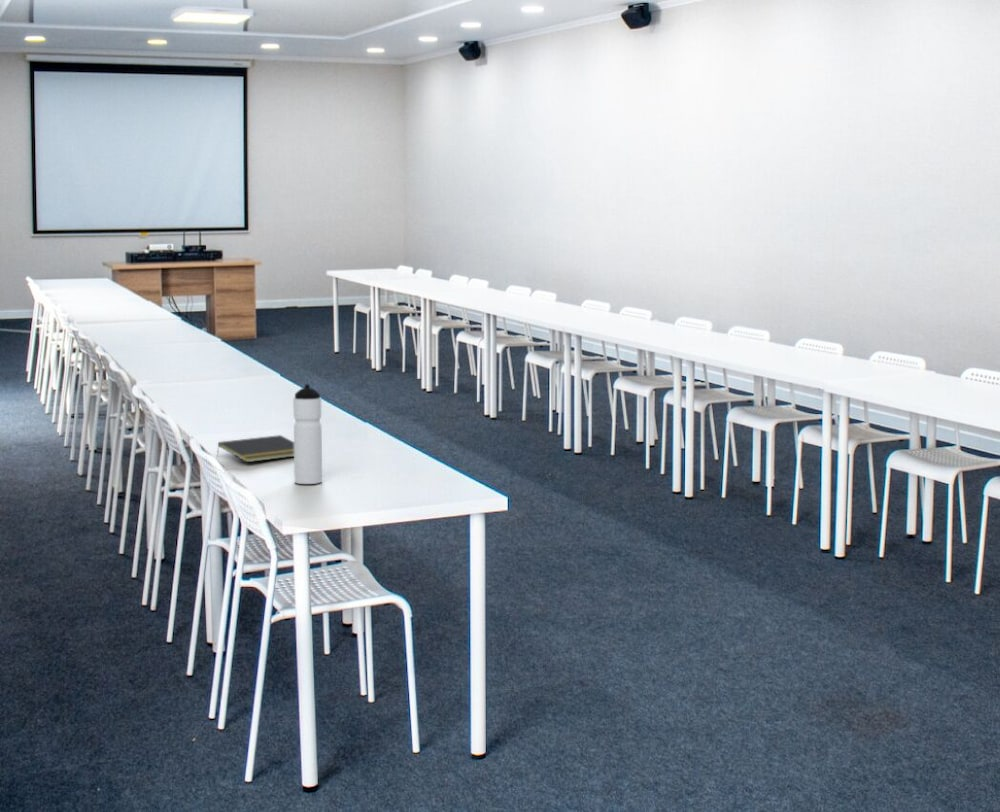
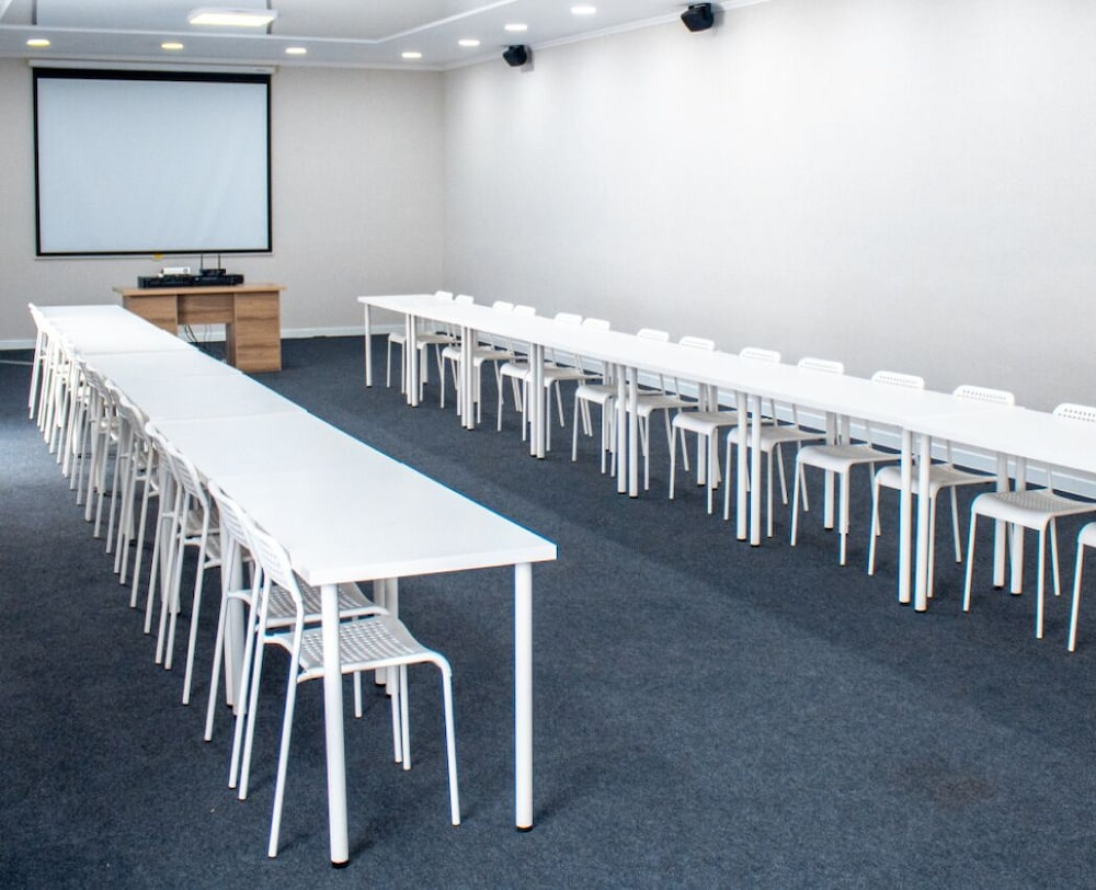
- water bottle [292,383,323,485]
- notepad [216,434,294,463]
